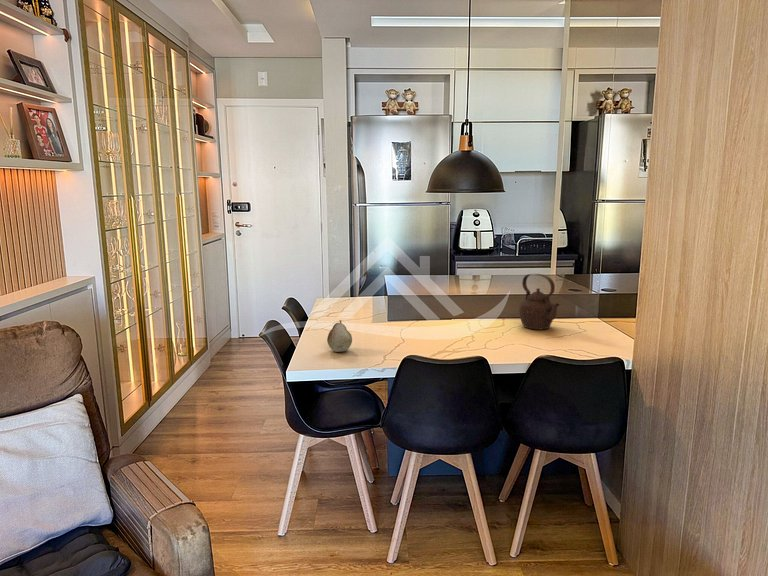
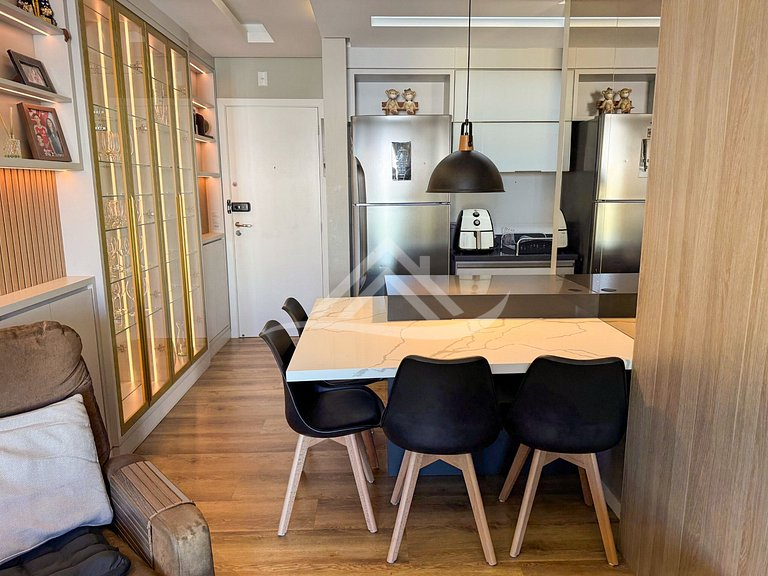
- teapot [518,273,561,331]
- fruit [326,319,353,353]
